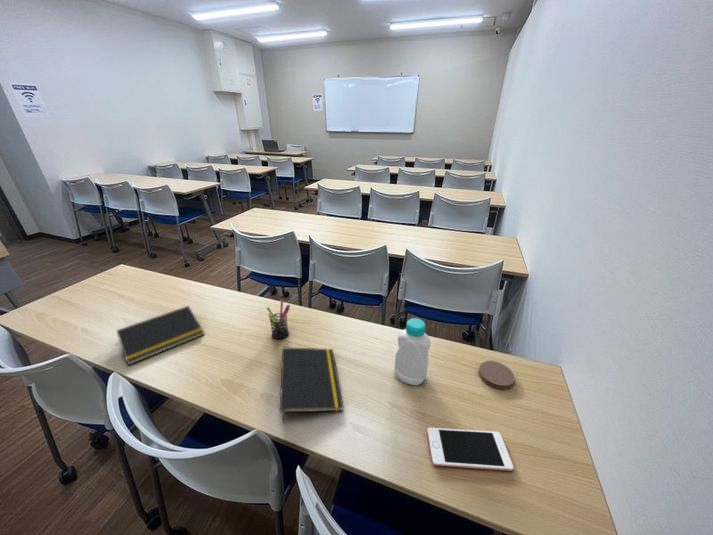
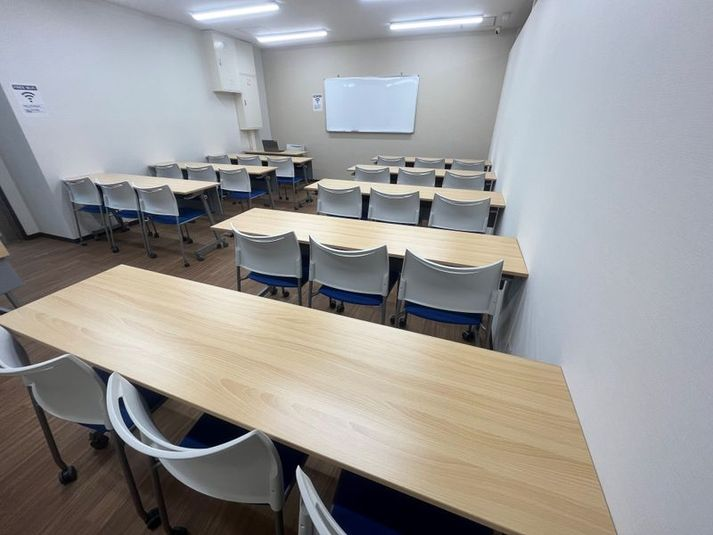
- notepad [279,347,344,424]
- coaster [478,360,516,390]
- cell phone [426,427,514,472]
- pen holder [266,300,291,340]
- bottle [393,317,431,386]
- notepad [116,305,205,366]
